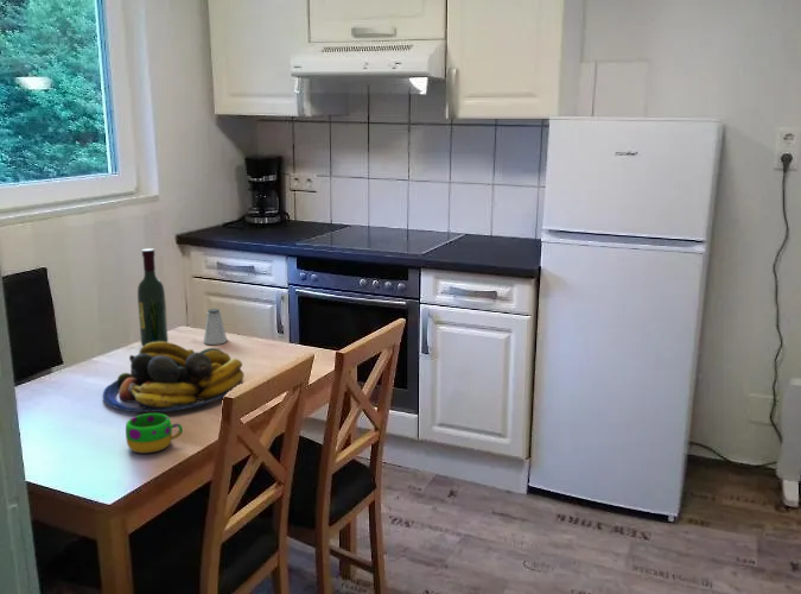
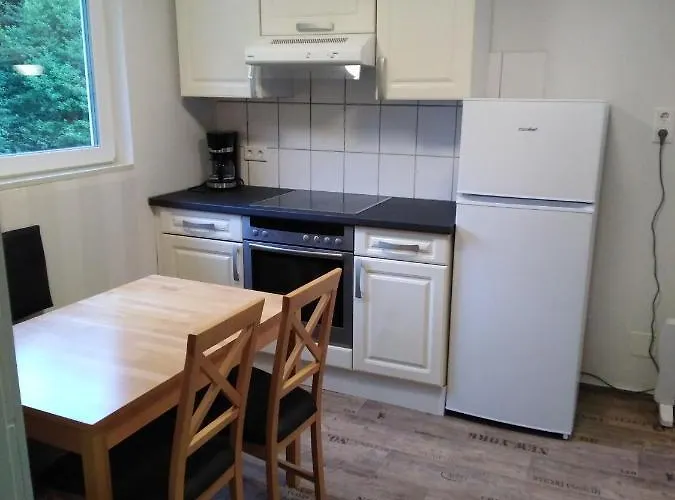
- wine bottle [136,247,170,347]
- fruit bowl [102,341,246,413]
- saltshaker [203,308,228,346]
- mug [125,412,184,455]
